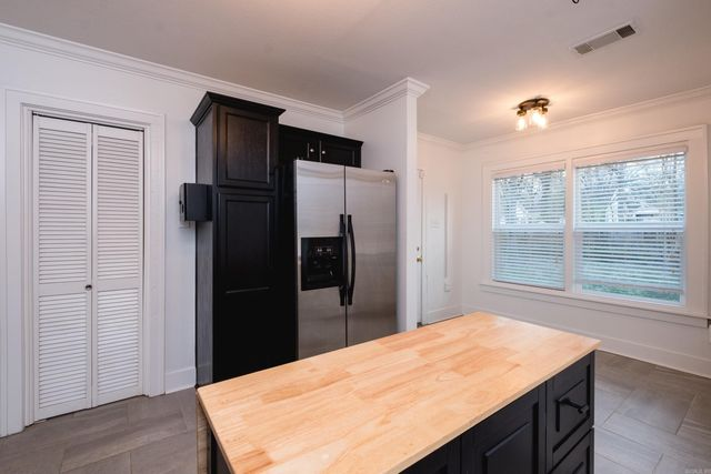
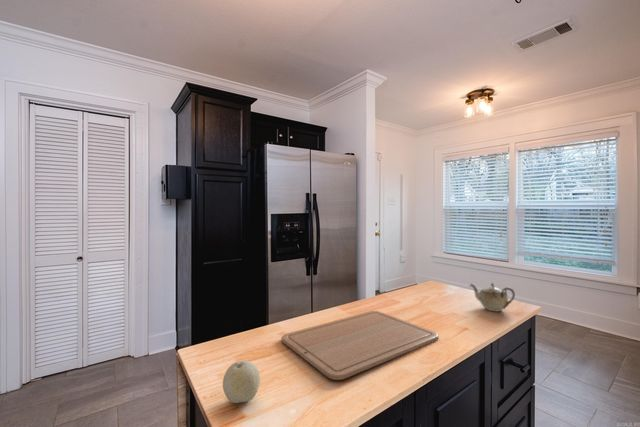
+ chopping board [281,310,439,381]
+ teapot [468,281,516,312]
+ fruit [222,360,261,404]
